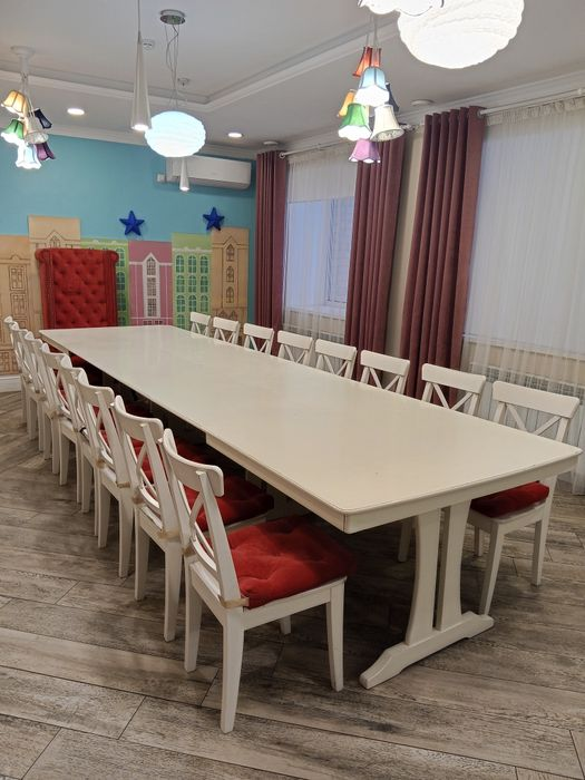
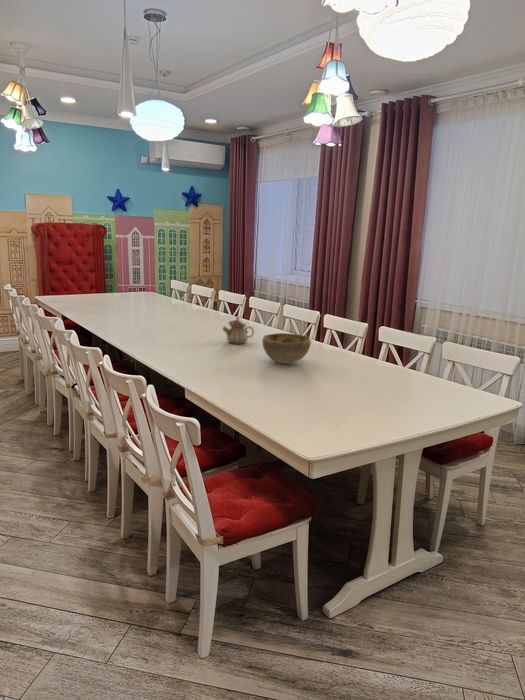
+ teapot [222,316,255,345]
+ decorative bowl [262,332,312,364]
